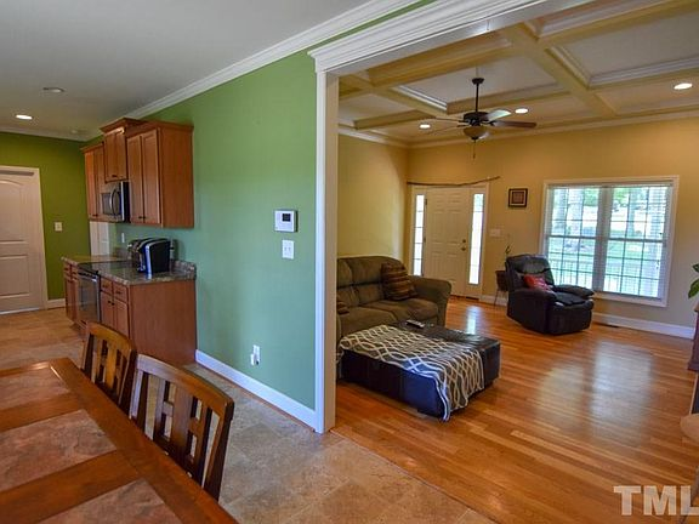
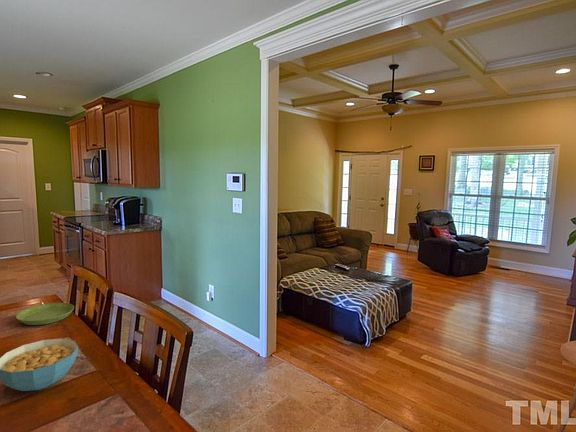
+ saucer [15,302,75,326]
+ cereal bowl [0,337,79,392]
